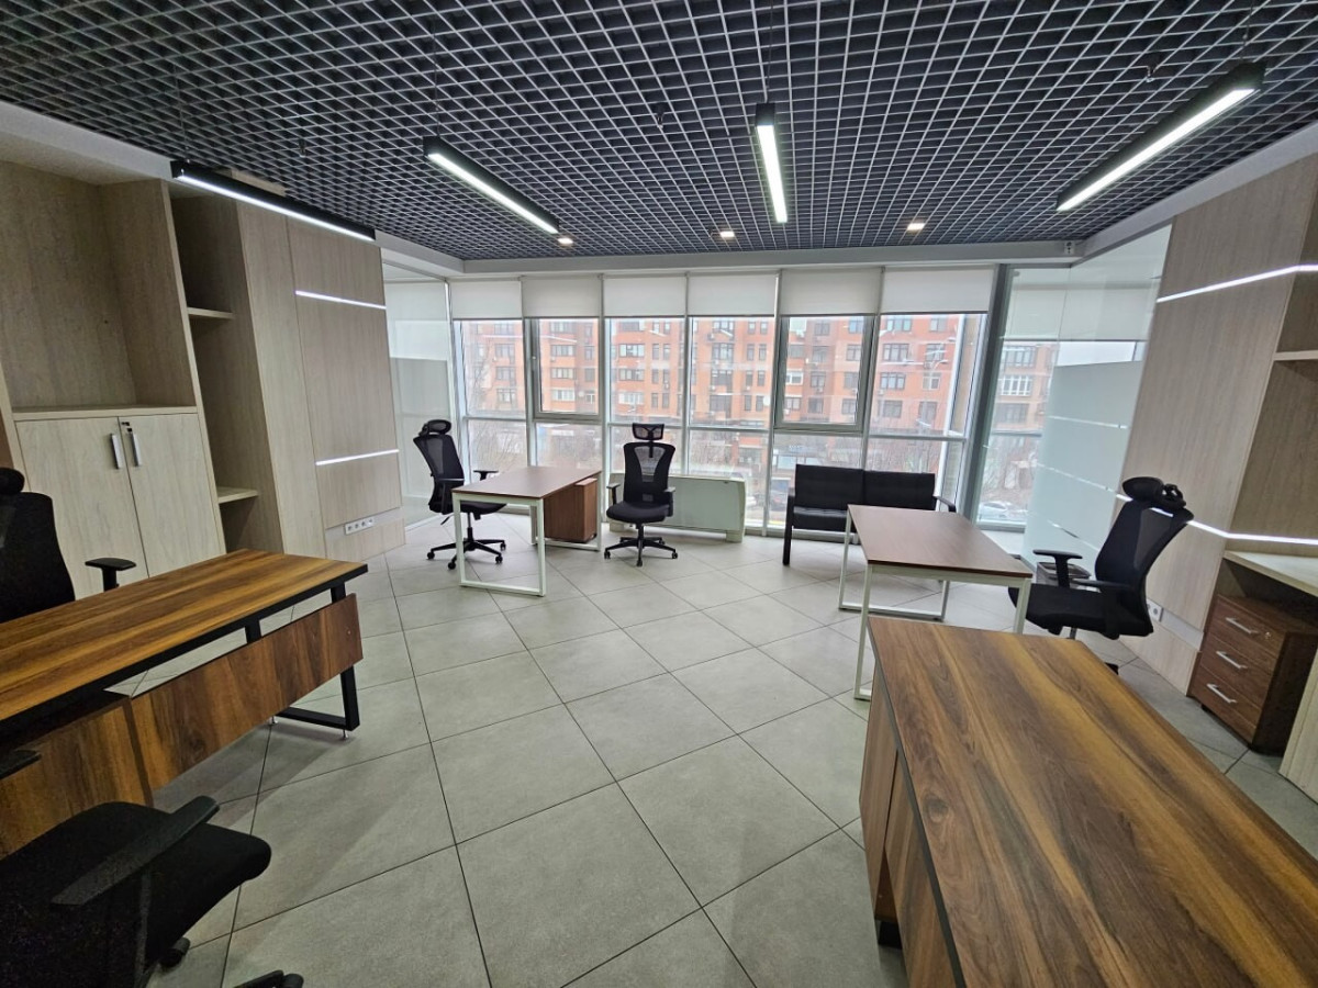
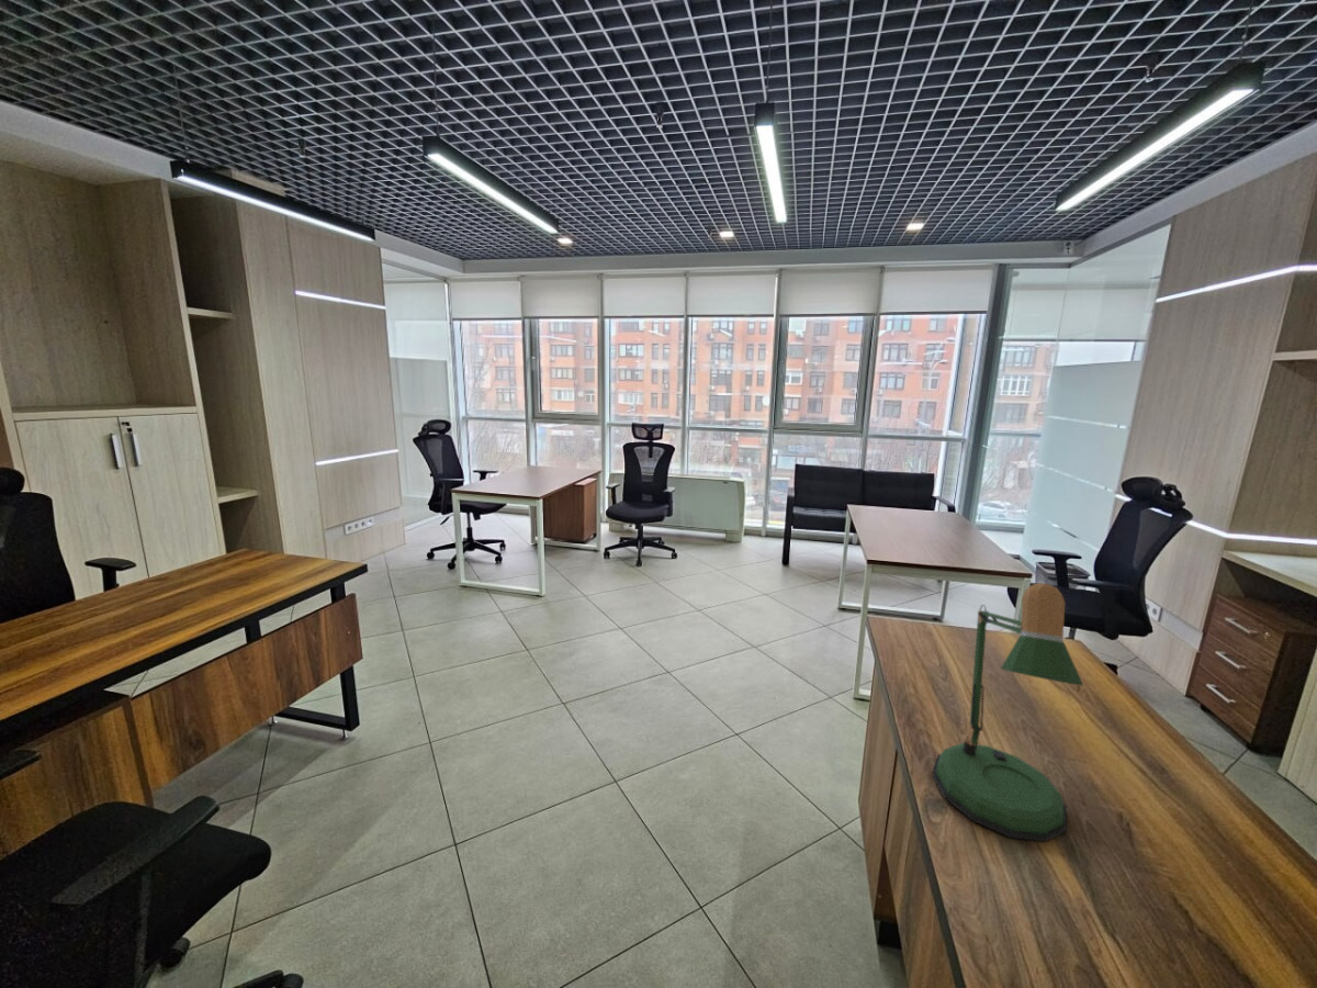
+ desk lamp [931,582,1084,843]
